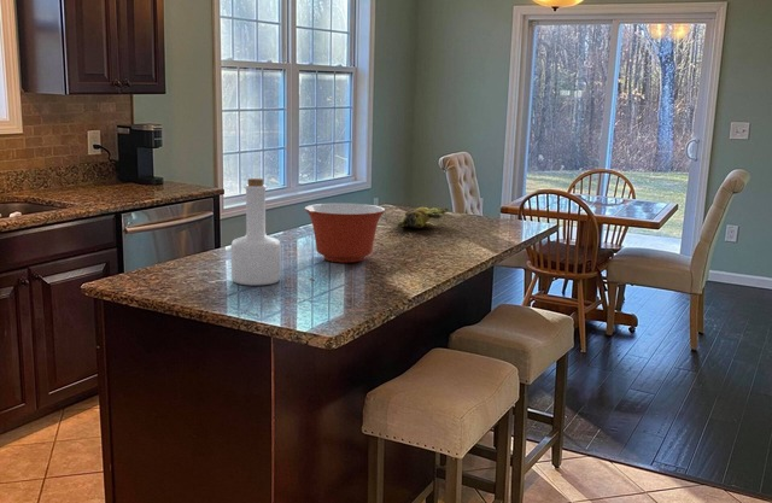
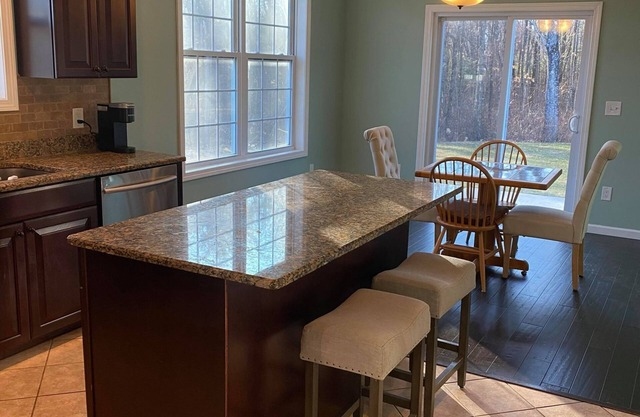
- banana bunch [396,206,450,229]
- mixing bowl [304,203,386,264]
- bottle [230,177,282,287]
